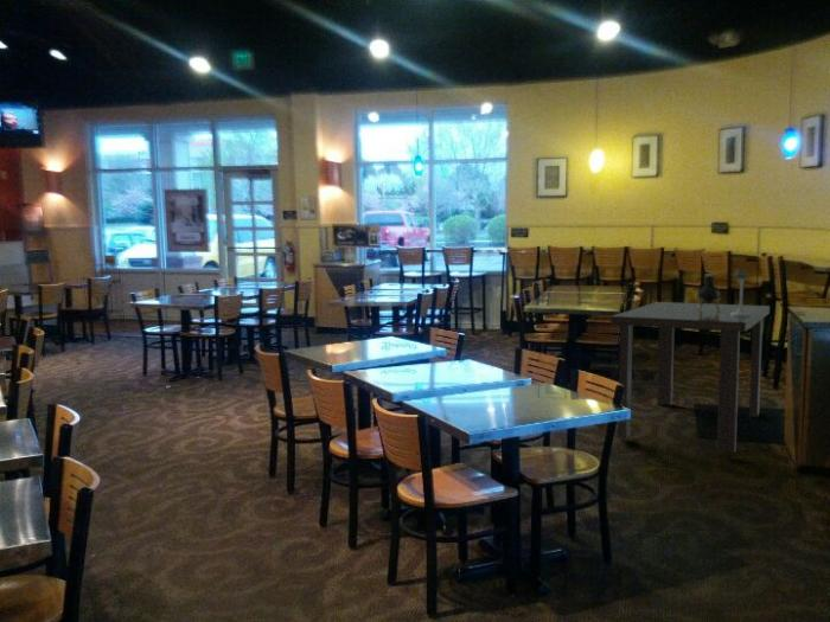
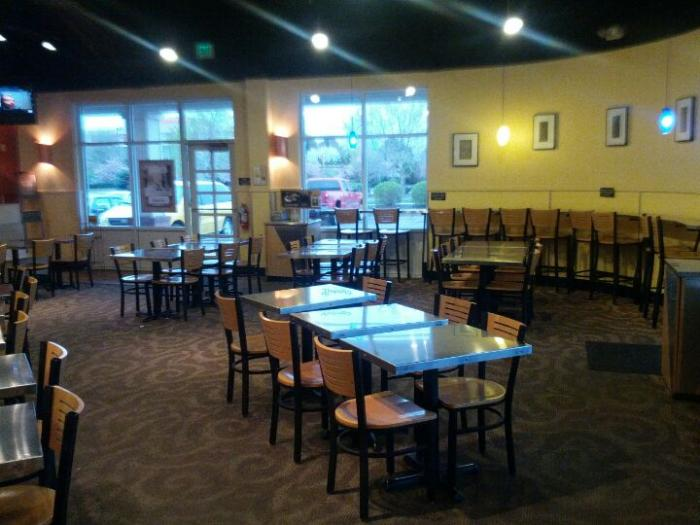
- candle holder [730,268,751,316]
- vase [696,272,723,312]
- dining table [609,301,771,454]
